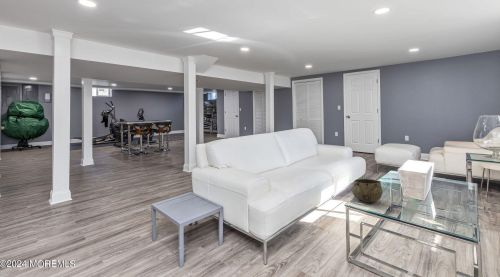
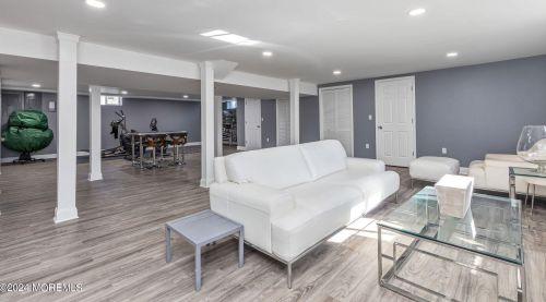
- decorative bowl [351,178,384,203]
